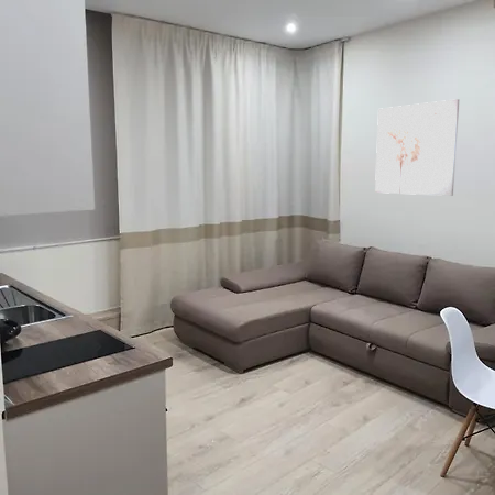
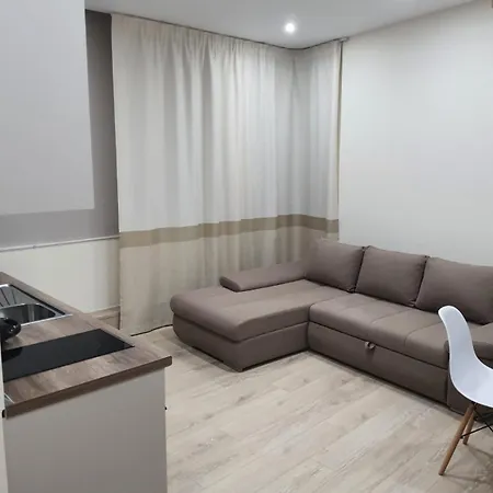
- wall art [374,98,460,197]
